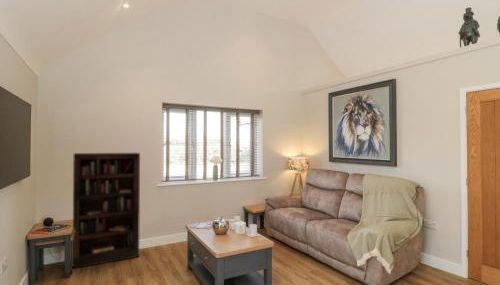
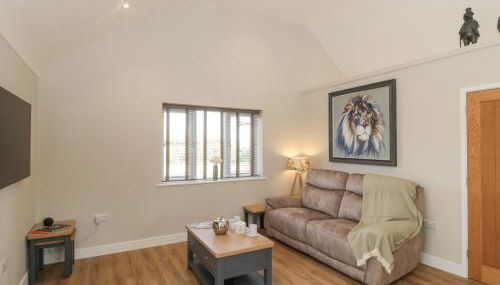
- bookcase [71,152,141,270]
